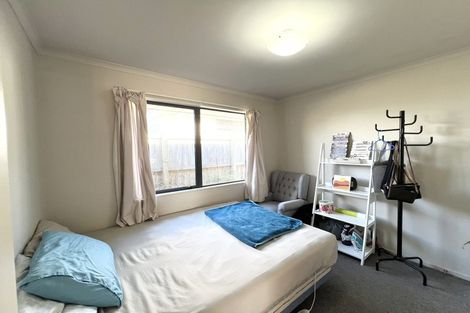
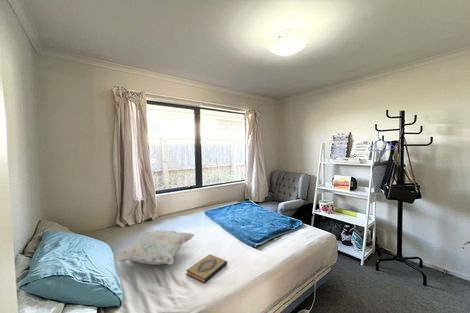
+ hardback book [185,254,228,284]
+ decorative pillow [113,229,195,266]
